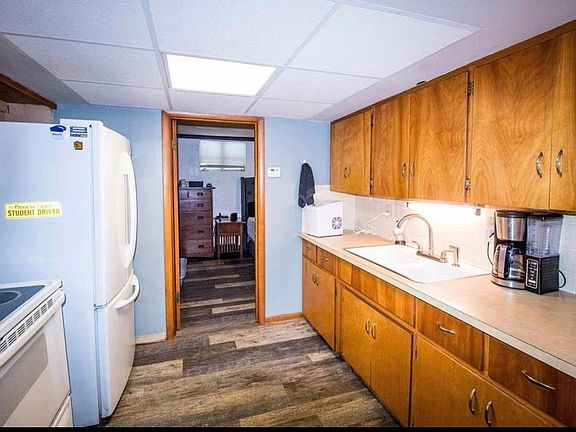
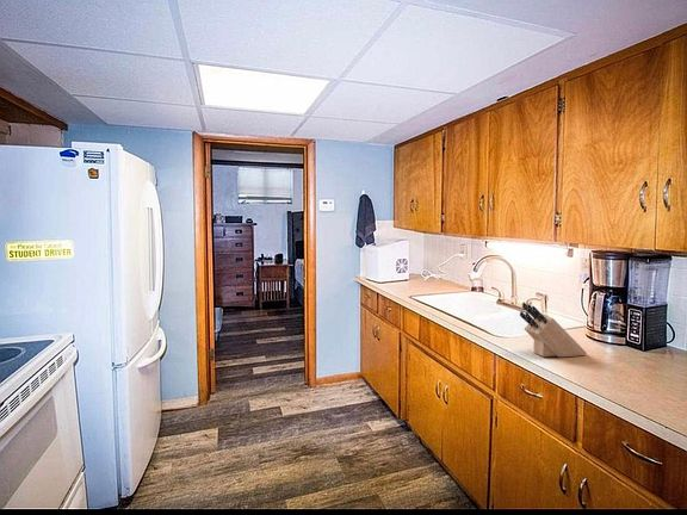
+ knife block [519,302,588,358]
